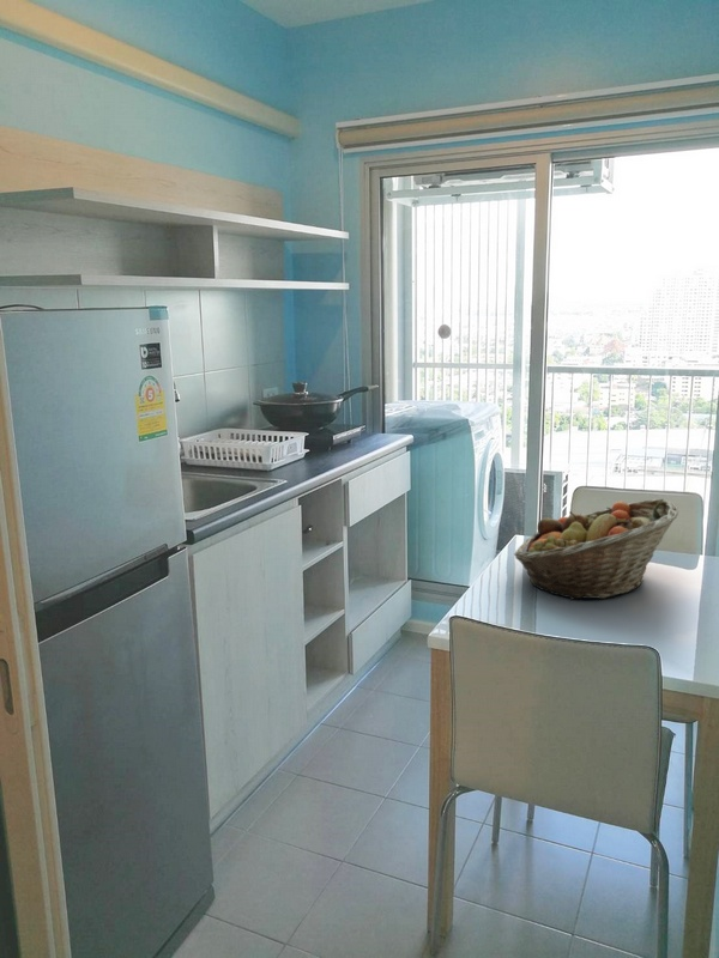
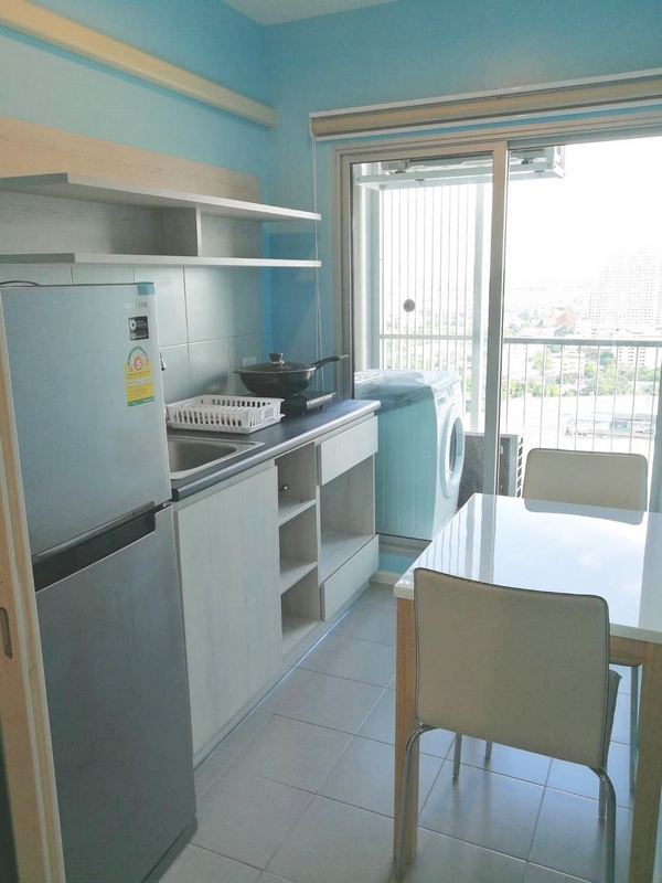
- fruit basket [513,498,679,601]
